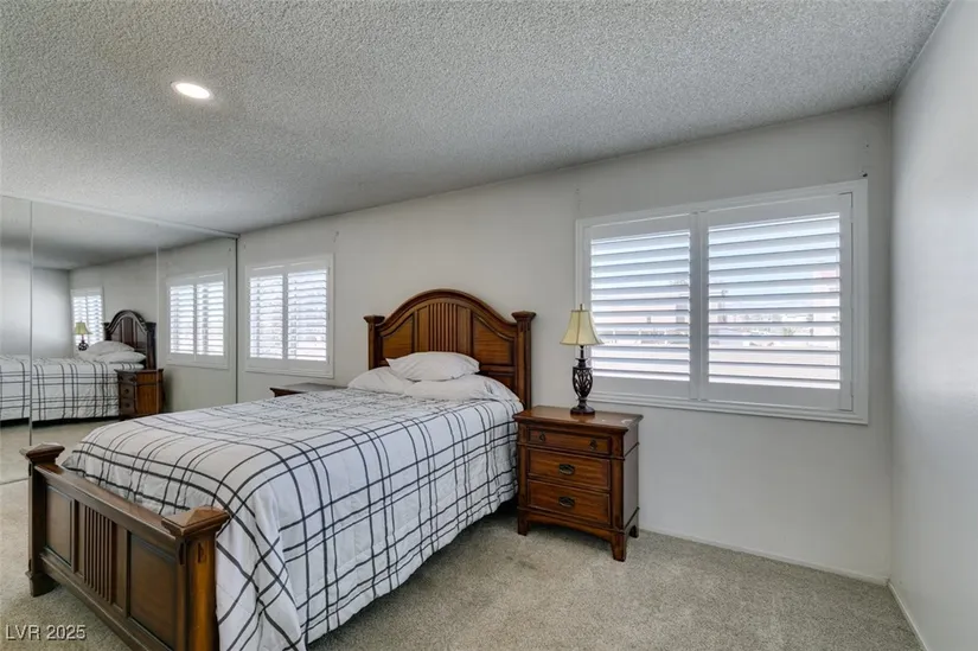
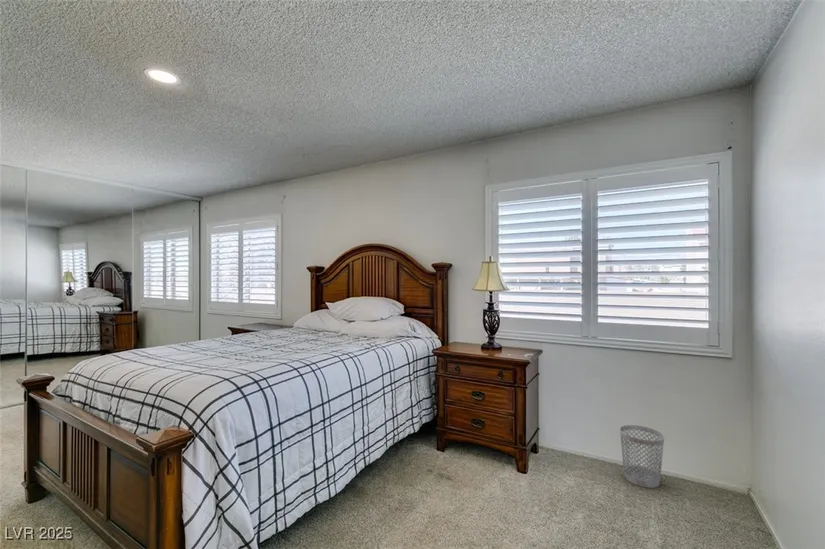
+ wastebasket [619,424,665,489]
